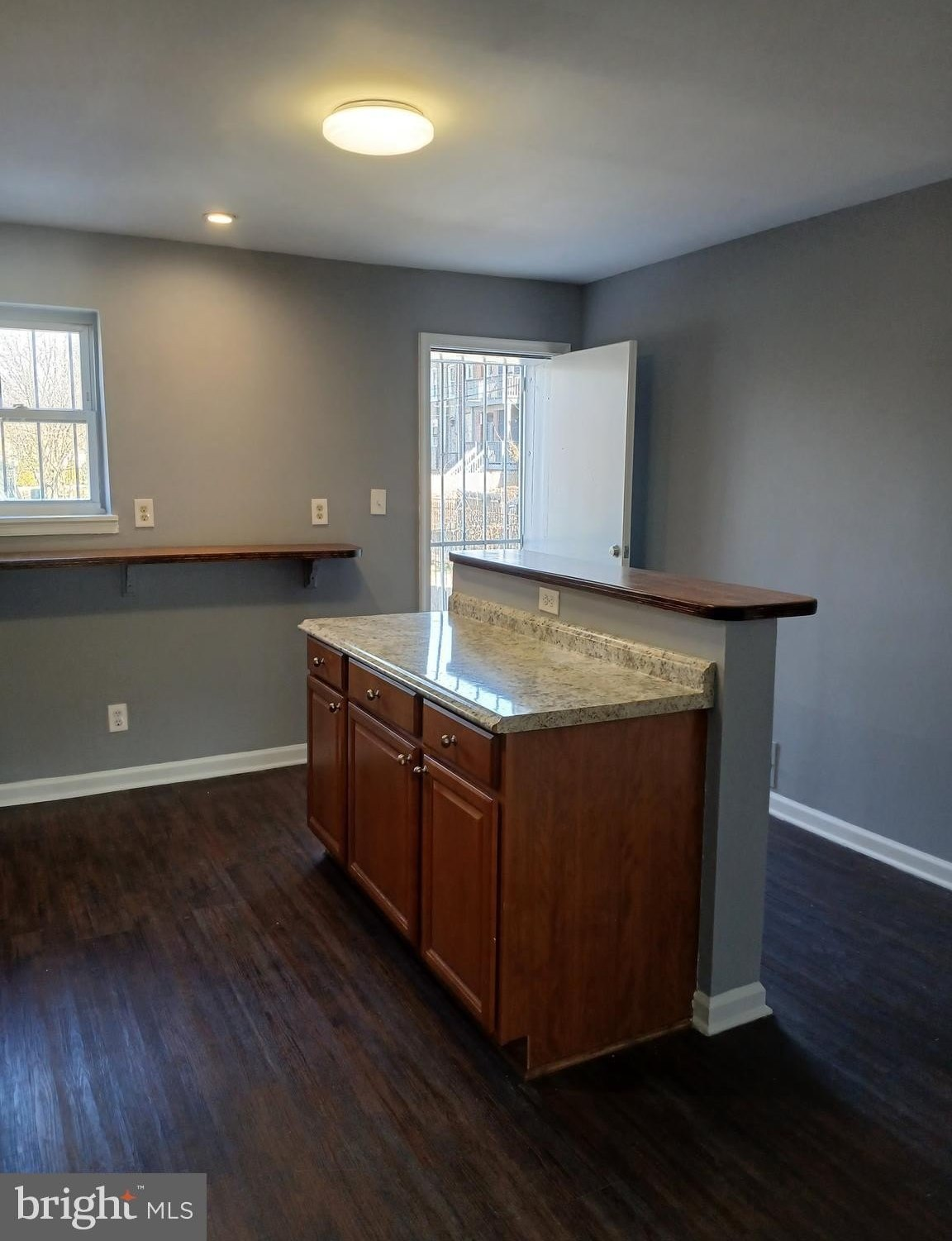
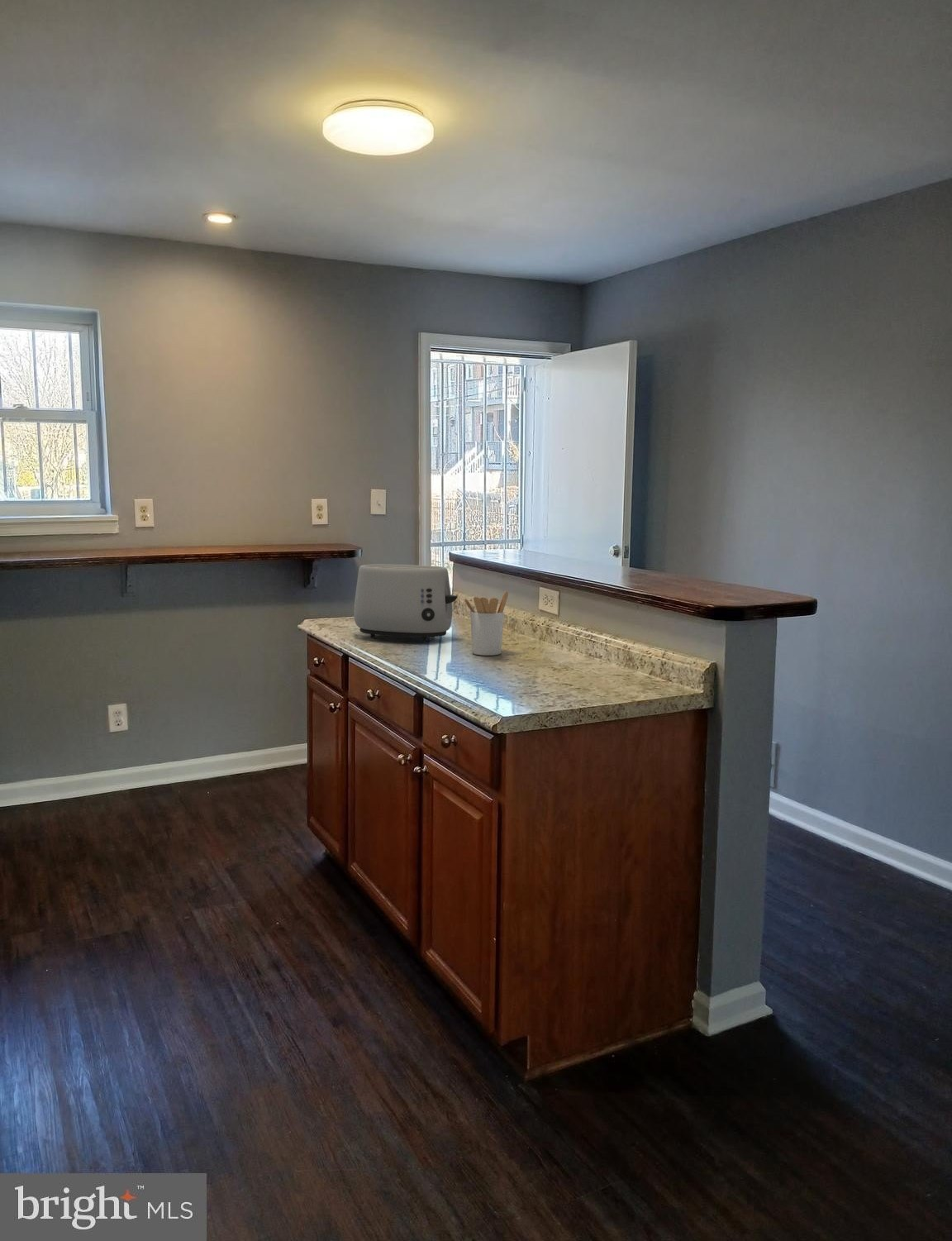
+ toaster [353,563,459,642]
+ utensil holder [463,590,509,656]
